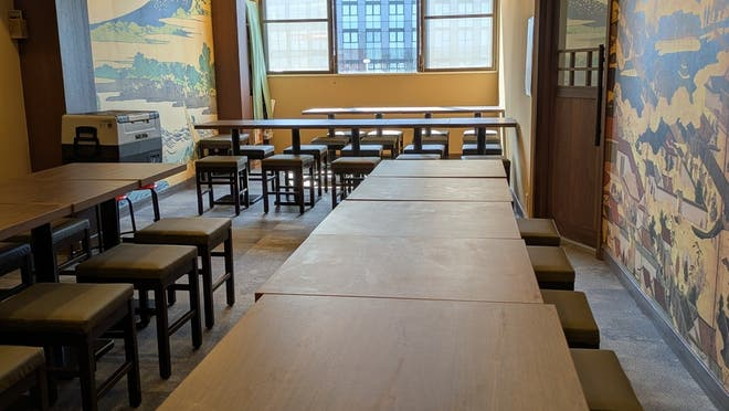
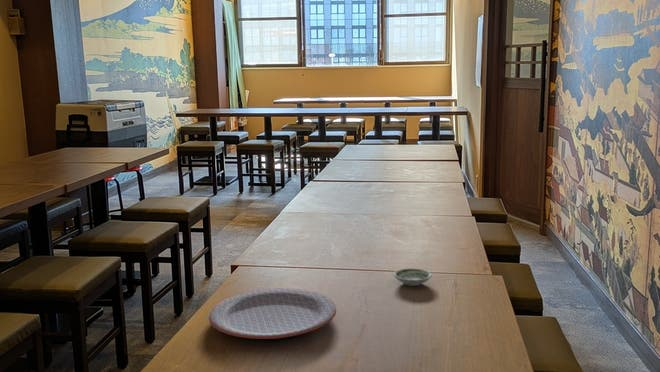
+ saucer [393,267,433,287]
+ plate [208,287,337,340]
